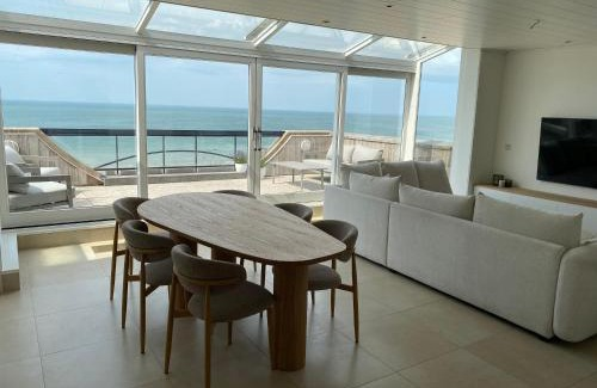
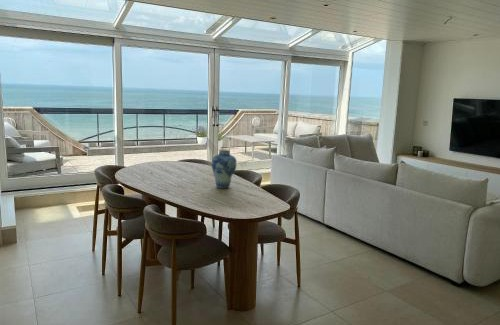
+ vase [211,149,238,189]
